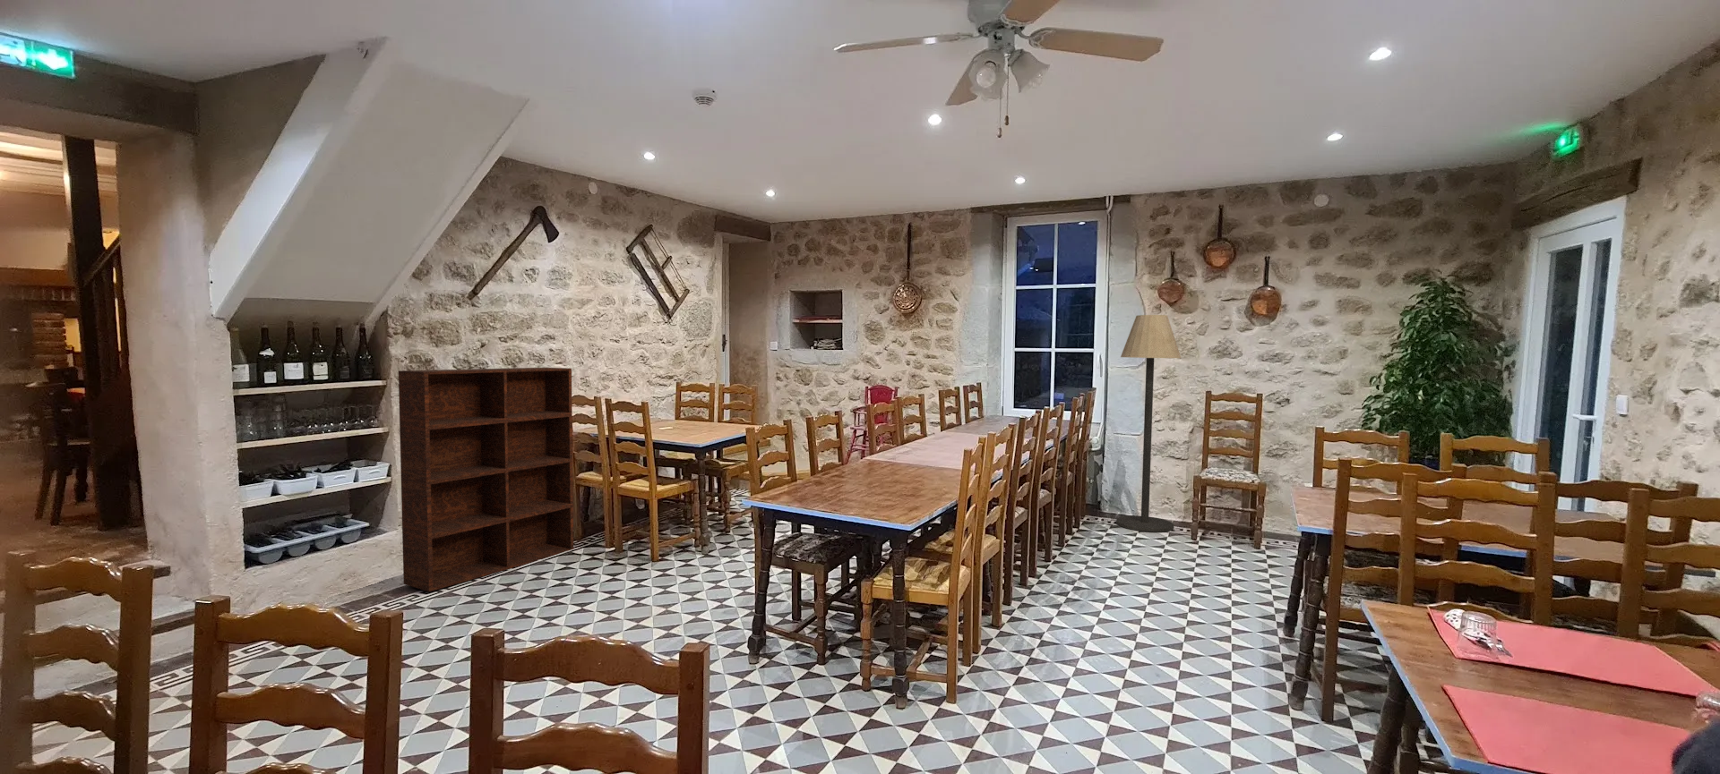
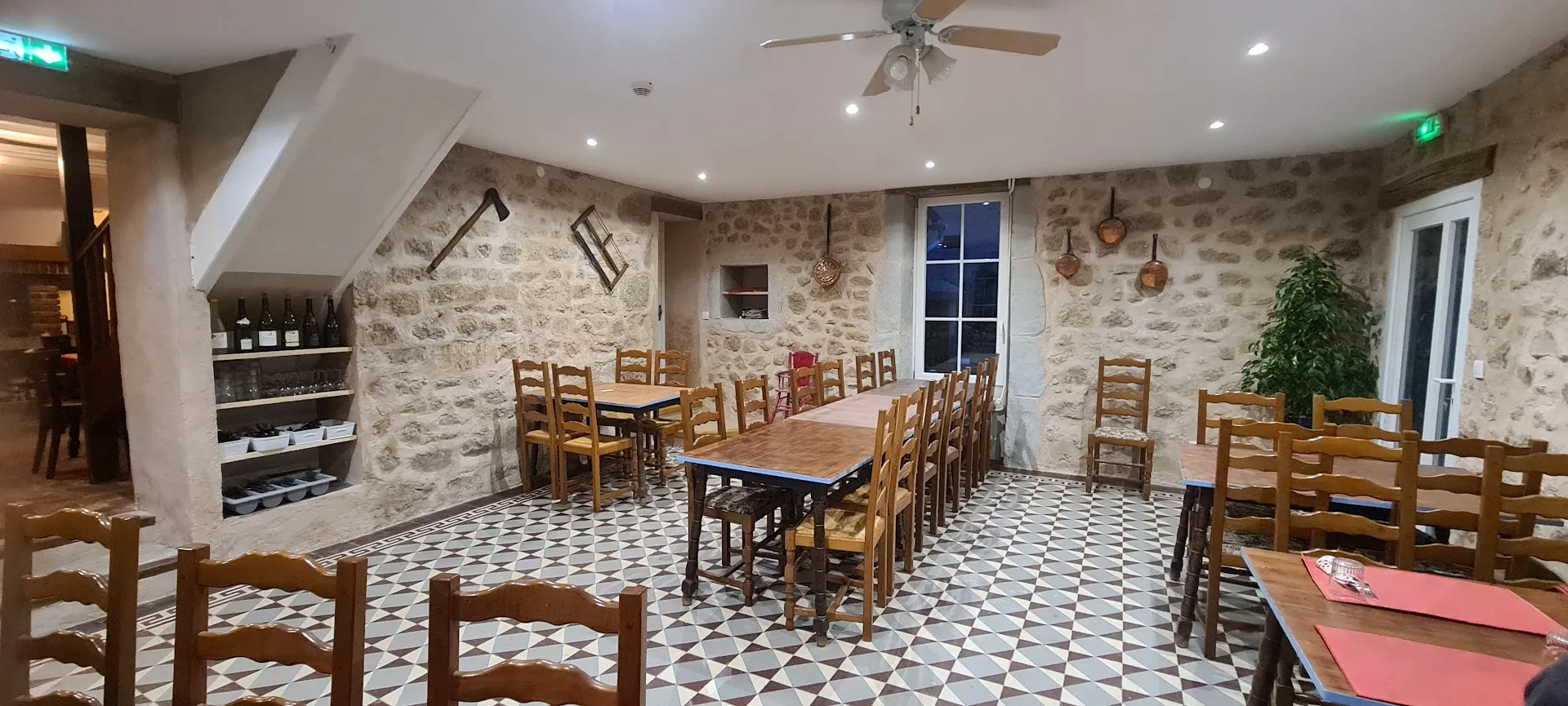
- shelving unit [398,367,574,592]
- floor lamp [1116,314,1181,533]
